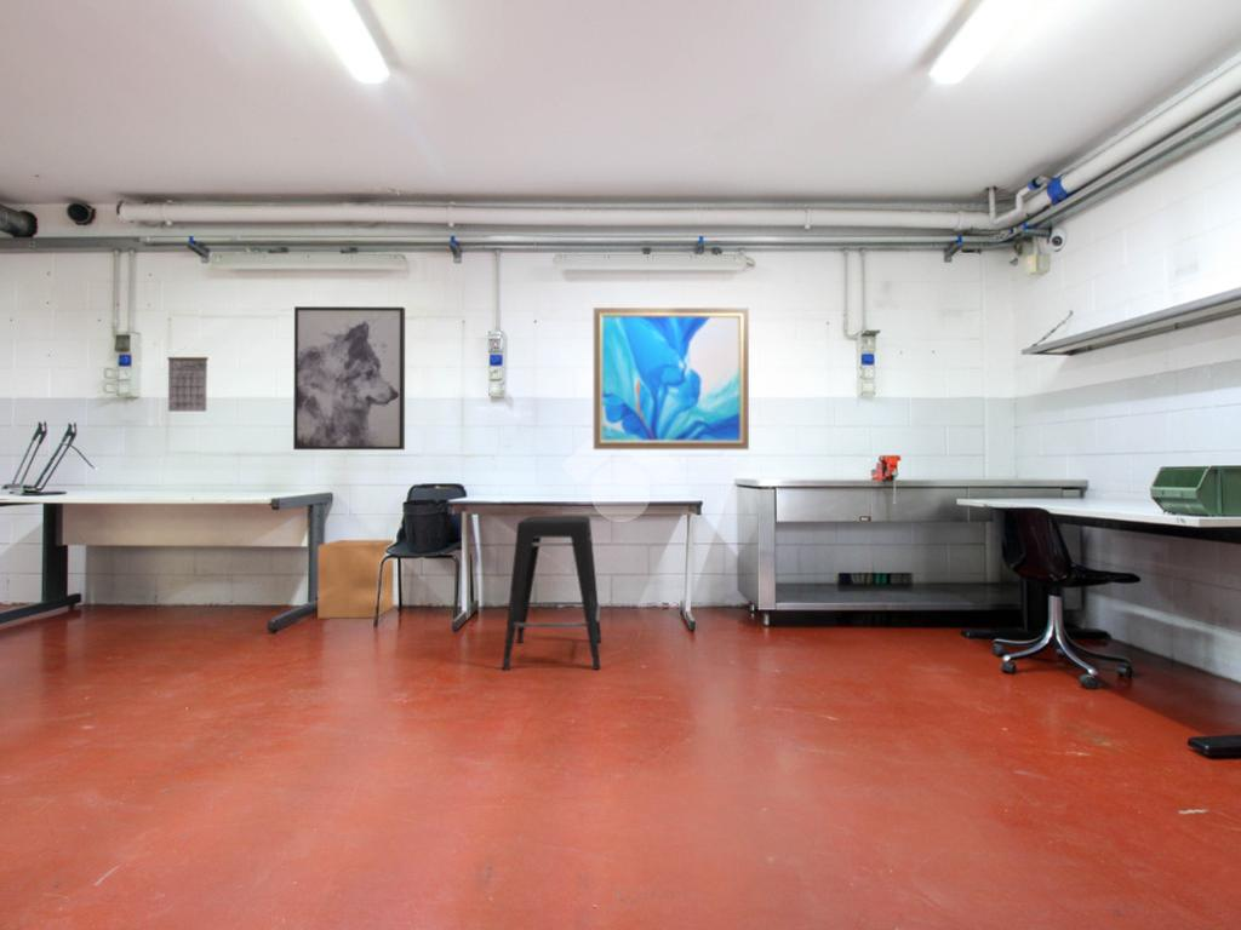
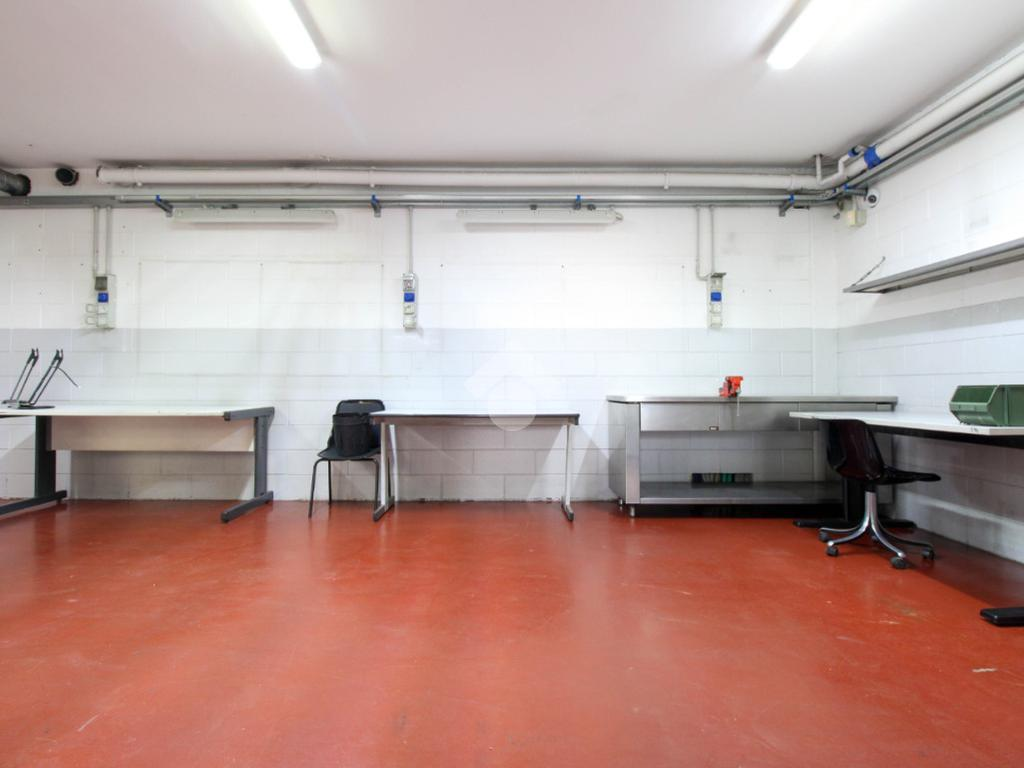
- calendar [166,346,210,413]
- stool [502,515,602,672]
- cardboard box [316,539,395,619]
- wall art [593,306,750,450]
- wall art [292,305,406,450]
